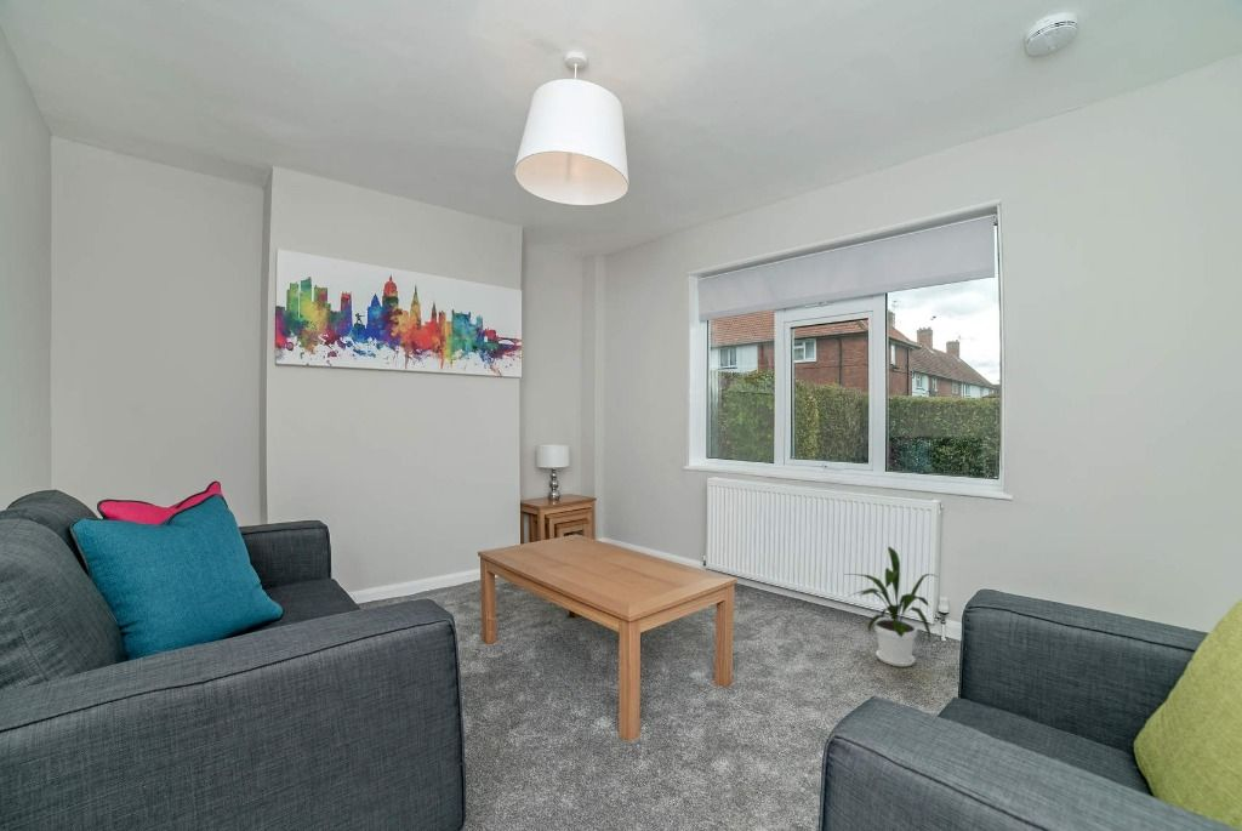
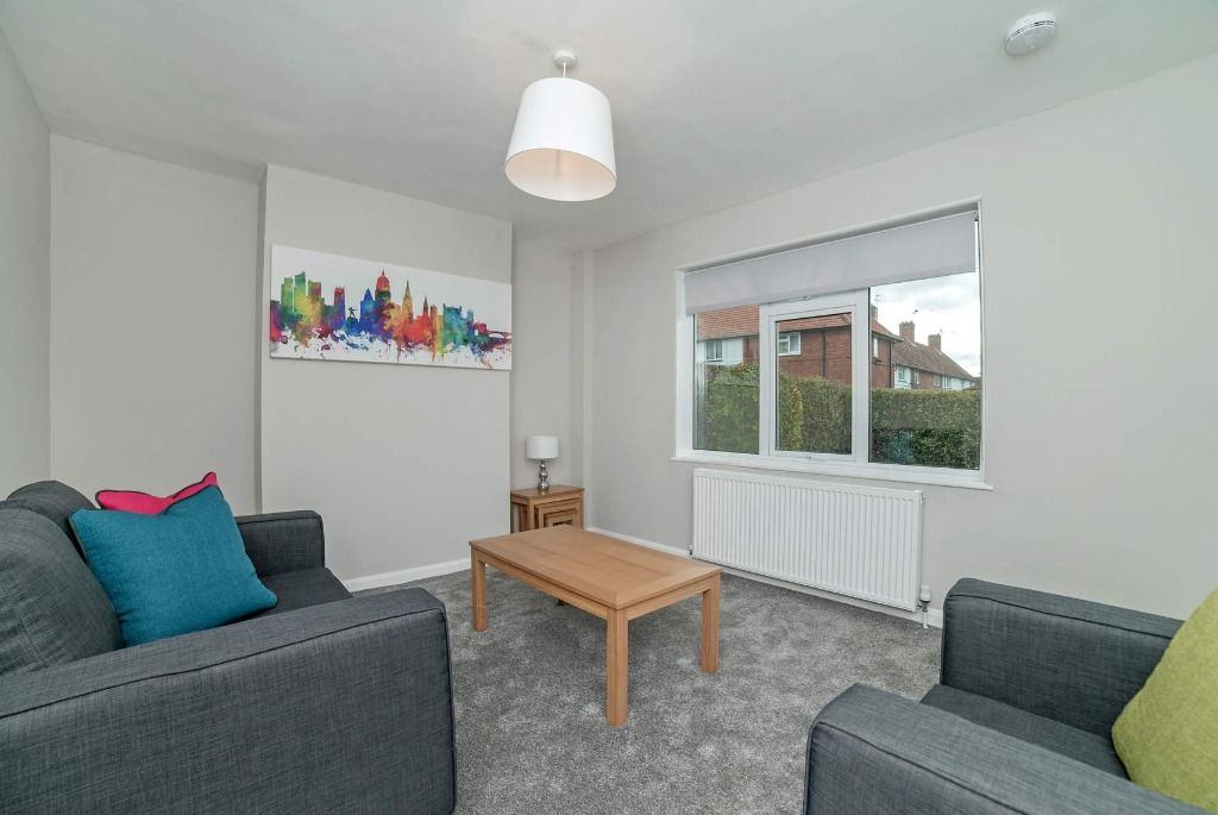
- house plant [843,545,938,668]
